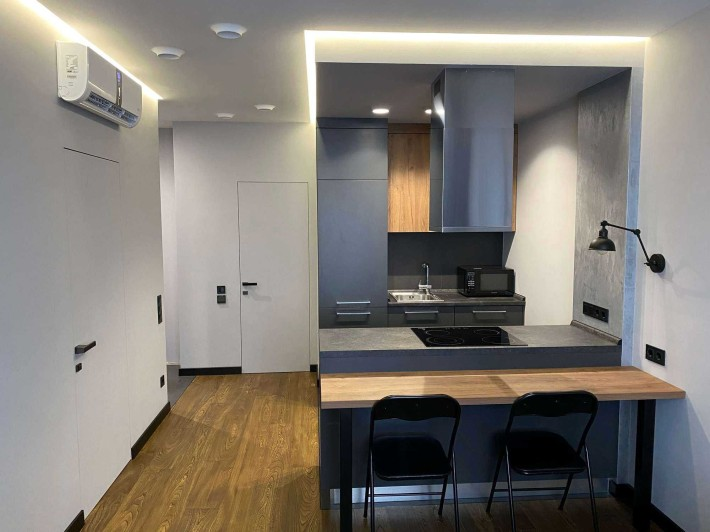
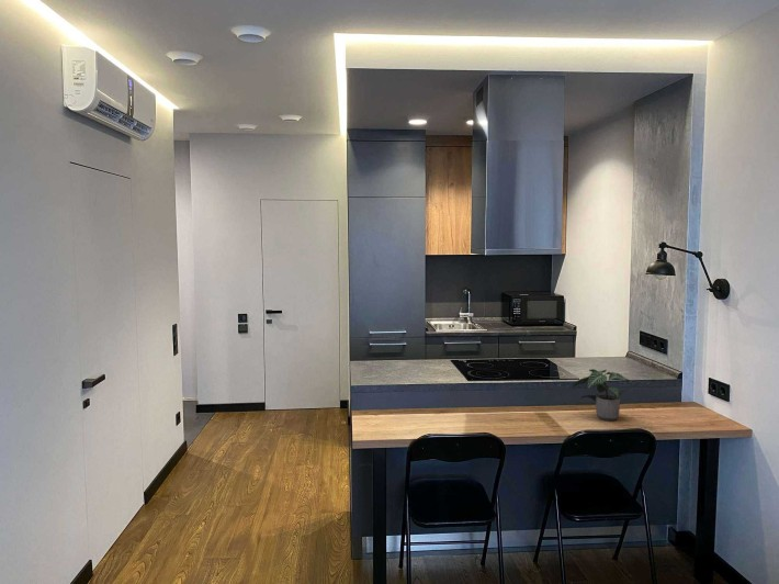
+ potted plant [572,368,633,422]
